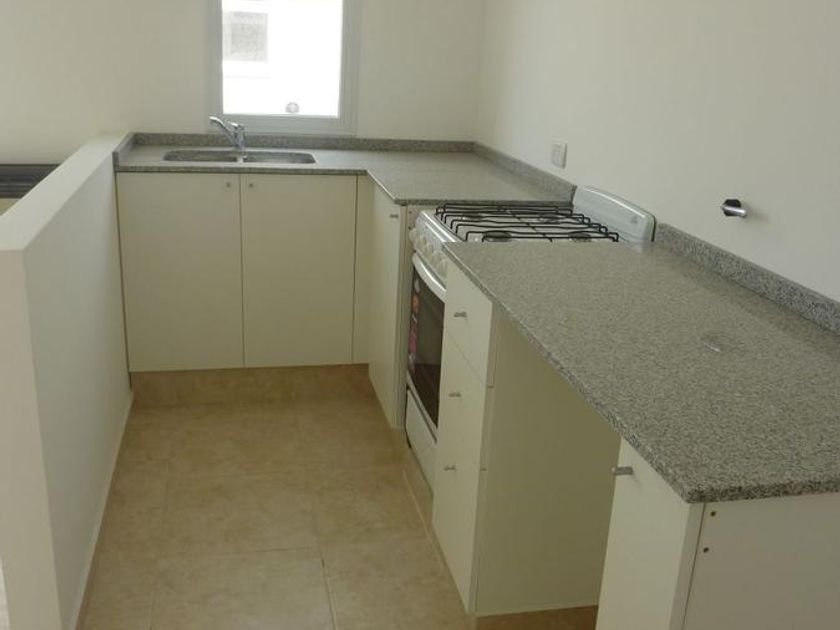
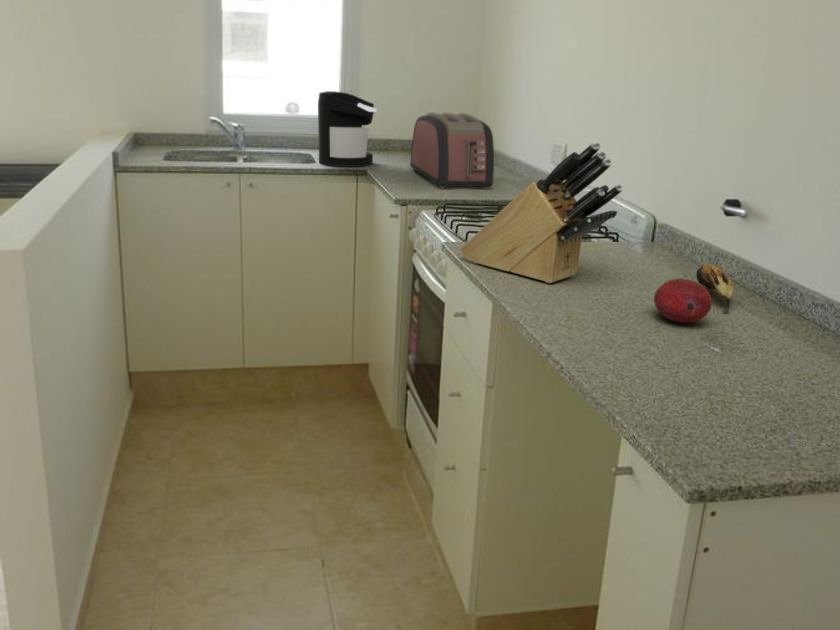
+ knife block [460,141,624,284]
+ banana [696,263,735,314]
+ toaster [409,111,495,190]
+ fruit [653,277,713,323]
+ coffee maker [317,90,378,168]
